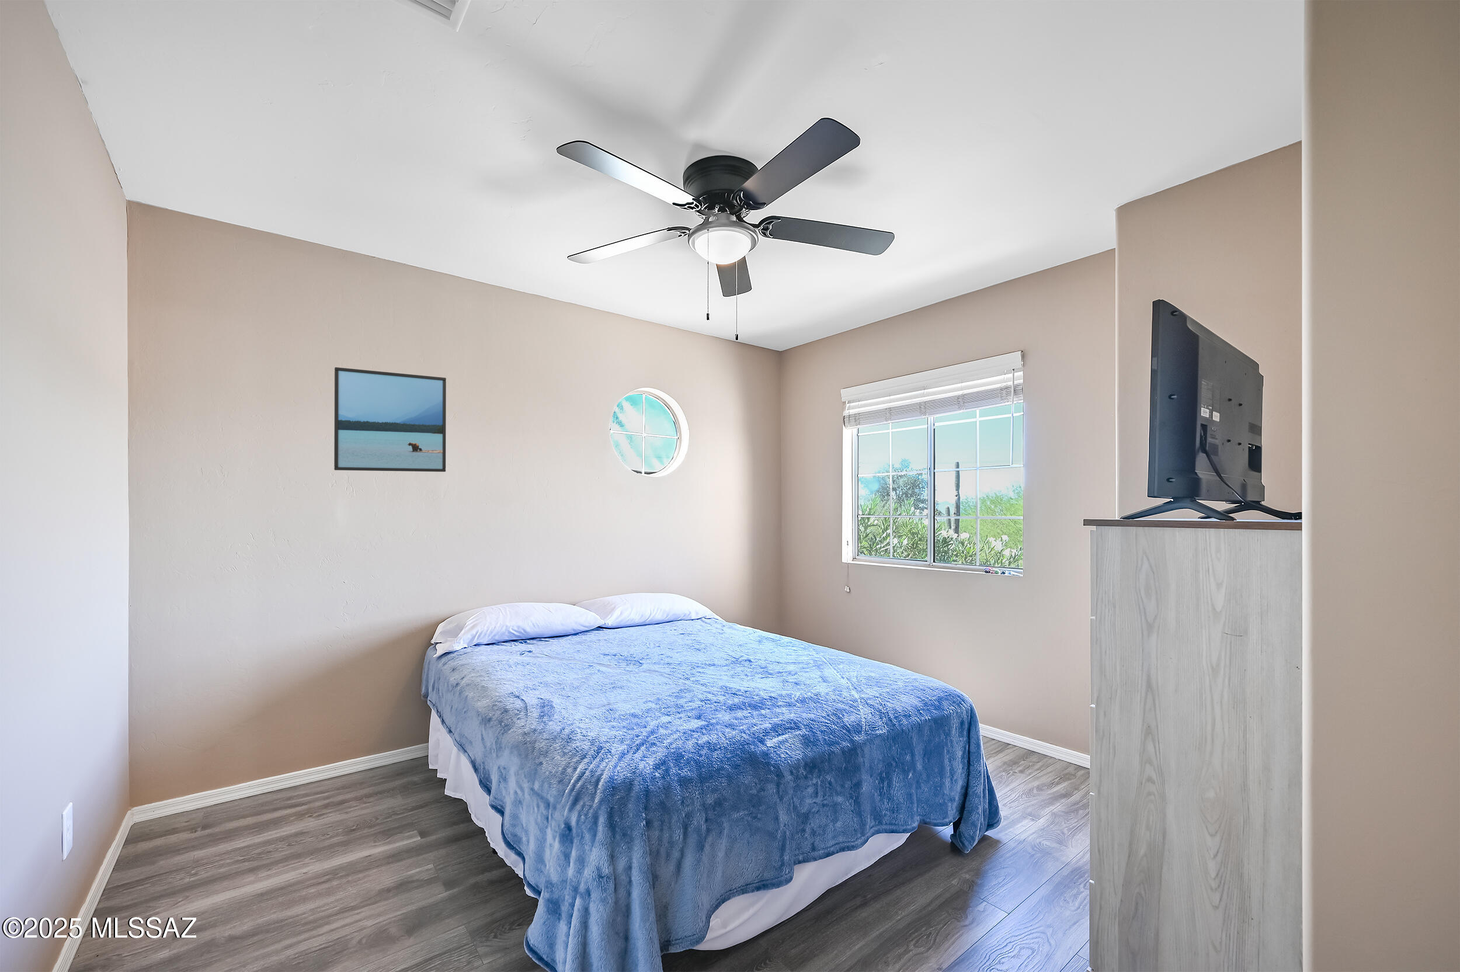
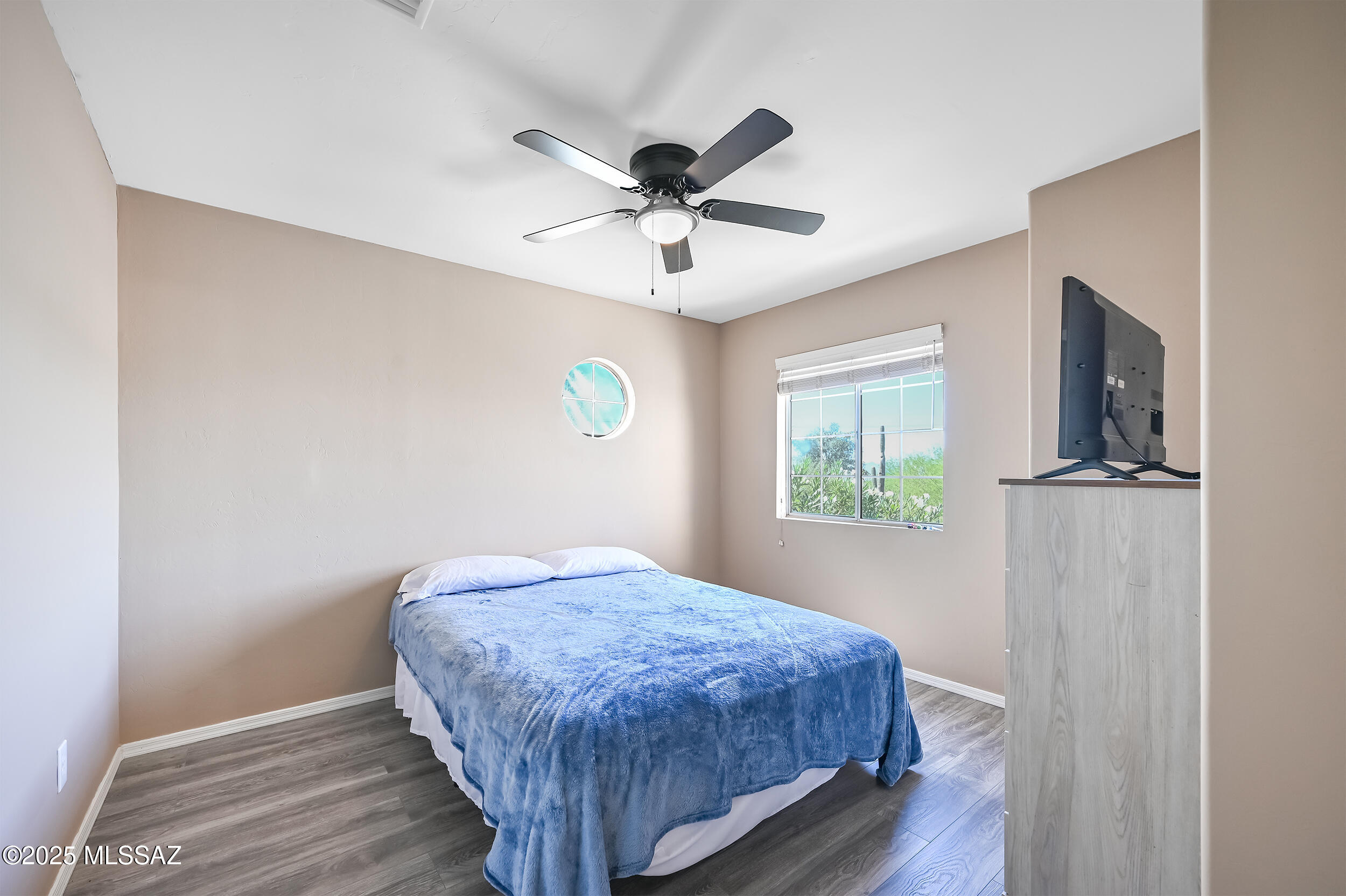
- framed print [333,367,447,473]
